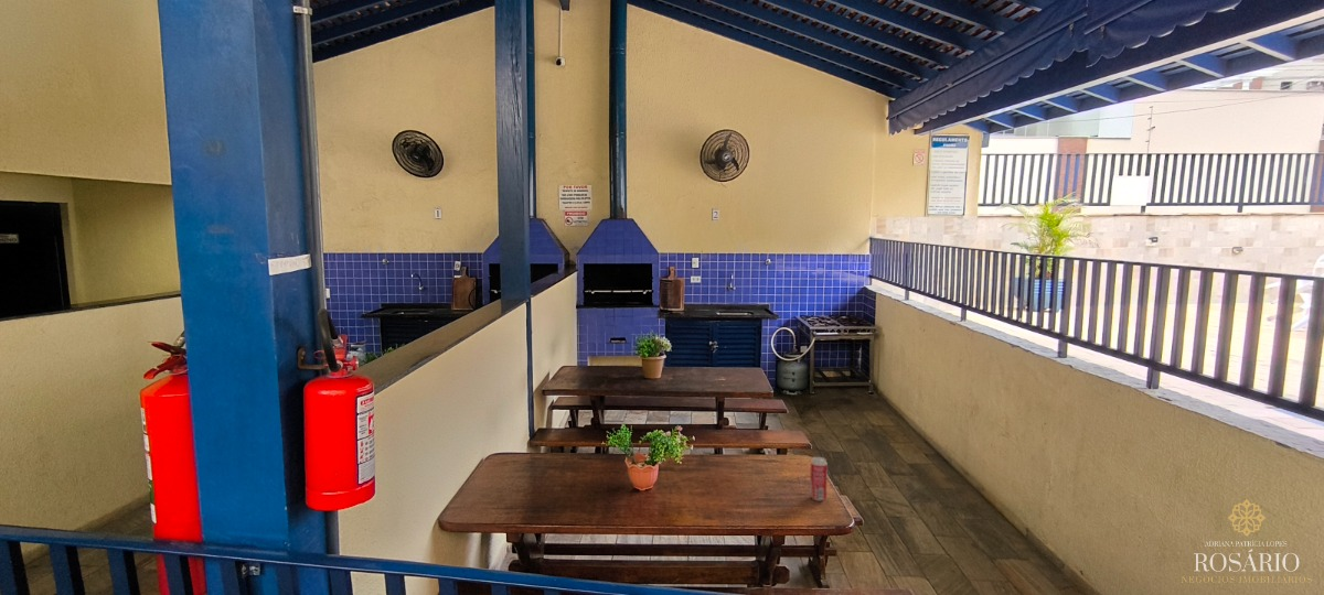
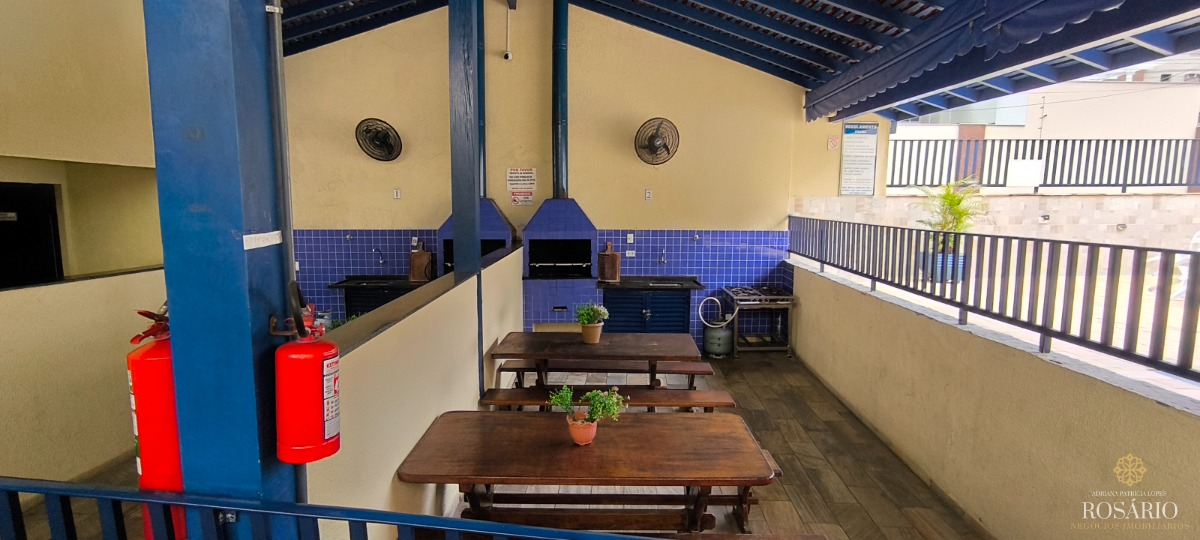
- beverage can [809,456,829,501]
